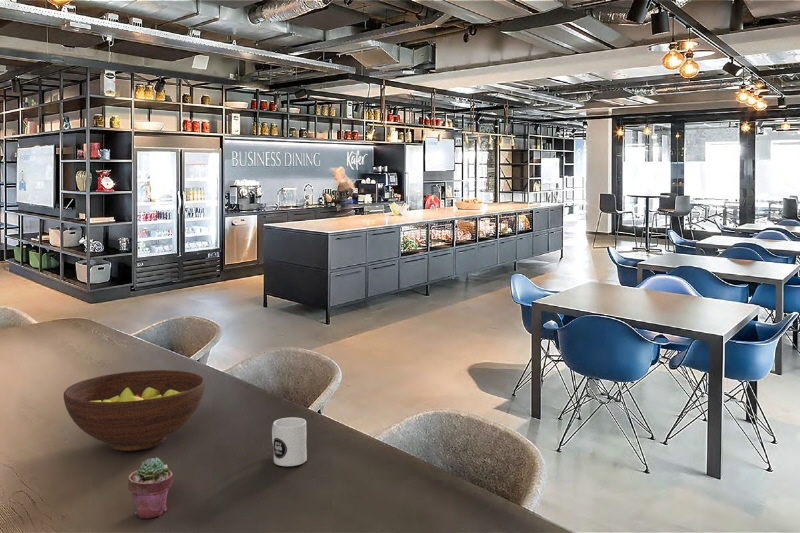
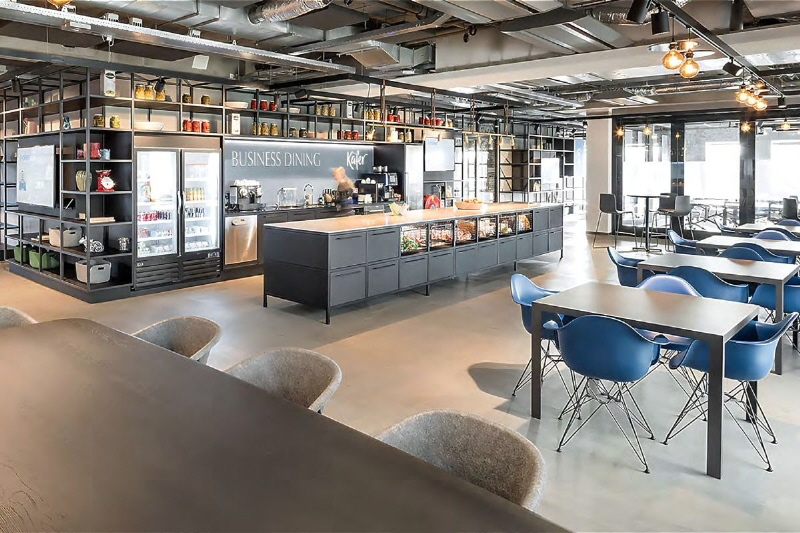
- fruit bowl [63,369,206,452]
- potted succulent [127,457,174,519]
- mug [271,416,308,467]
